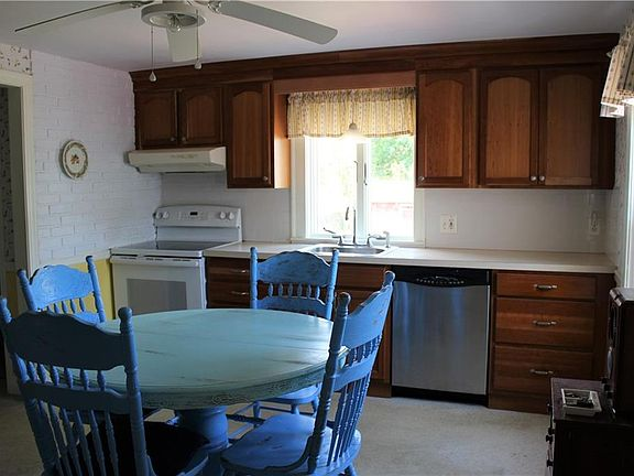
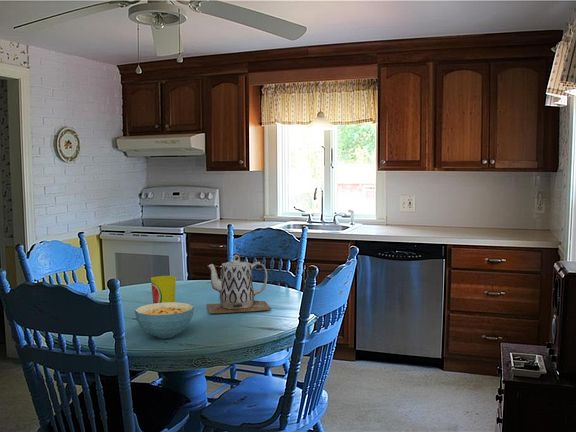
+ cup [150,275,177,304]
+ teapot [206,254,273,314]
+ cereal bowl [134,301,195,339]
